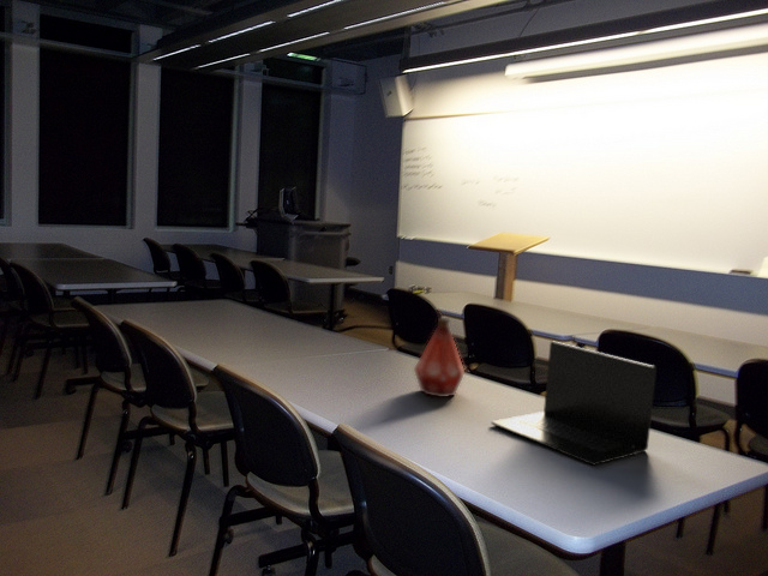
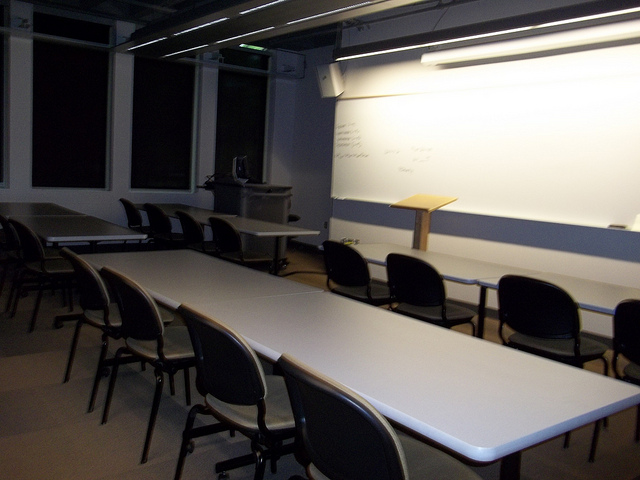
- laptop [491,340,658,466]
- bottle [413,317,466,398]
